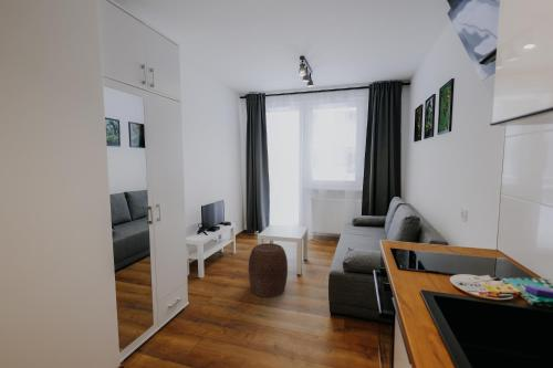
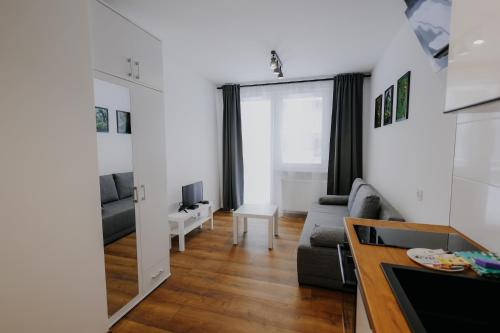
- stool [248,242,289,298]
